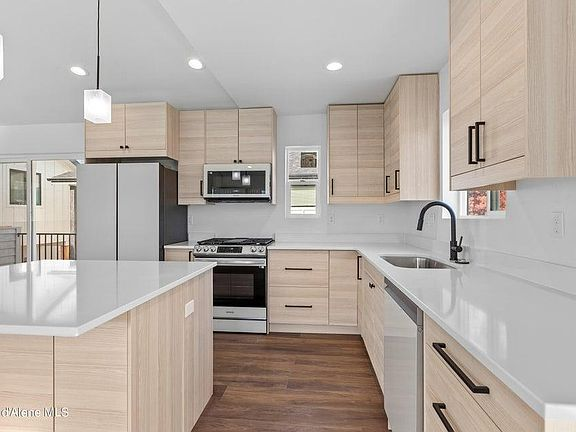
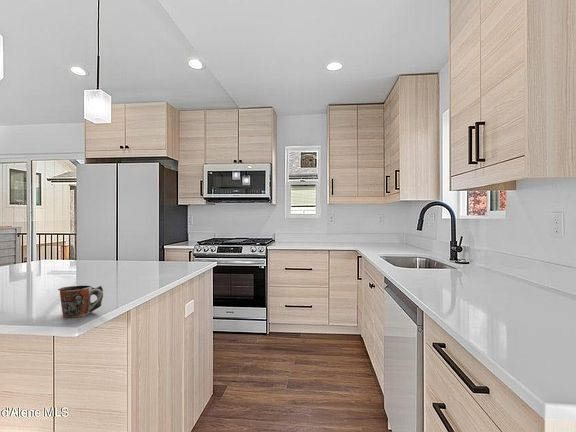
+ mug [57,285,104,318]
